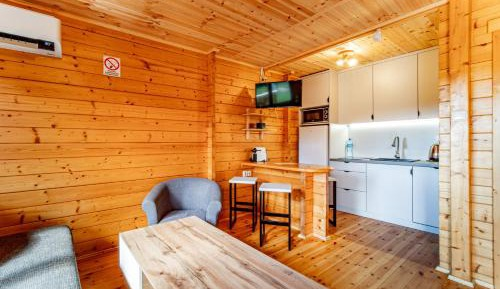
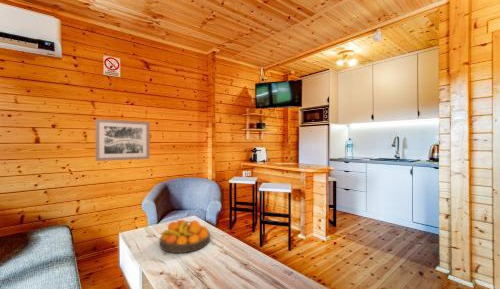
+ fruit bowl [159,219,211,254]
+ wall art [95,118,150,162]
